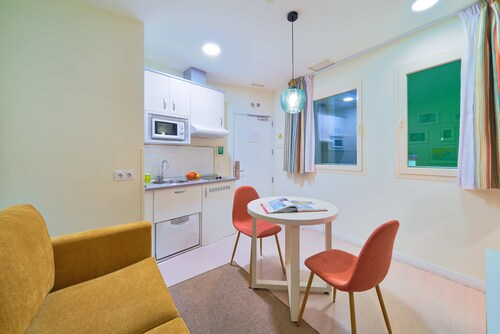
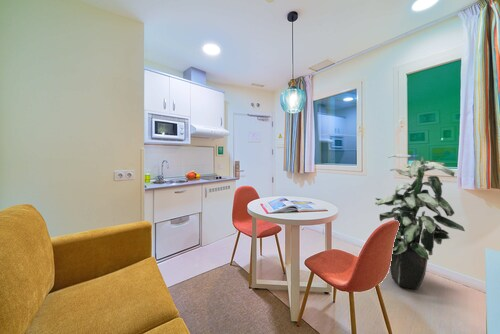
+ indoor plant [374,153,466,291]
